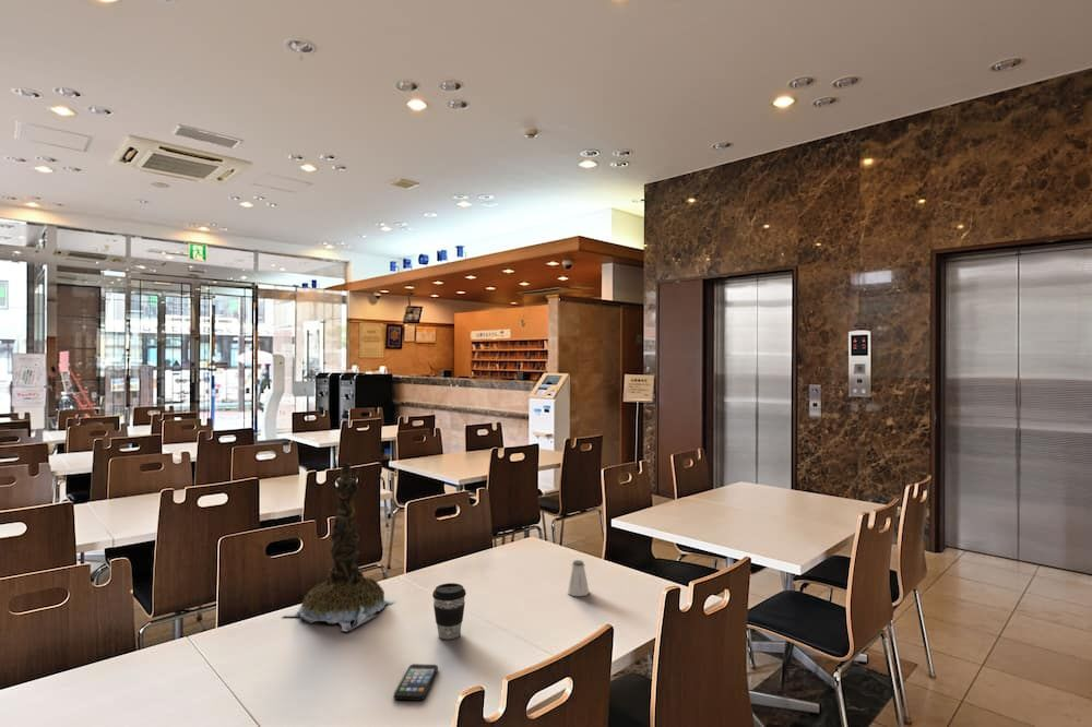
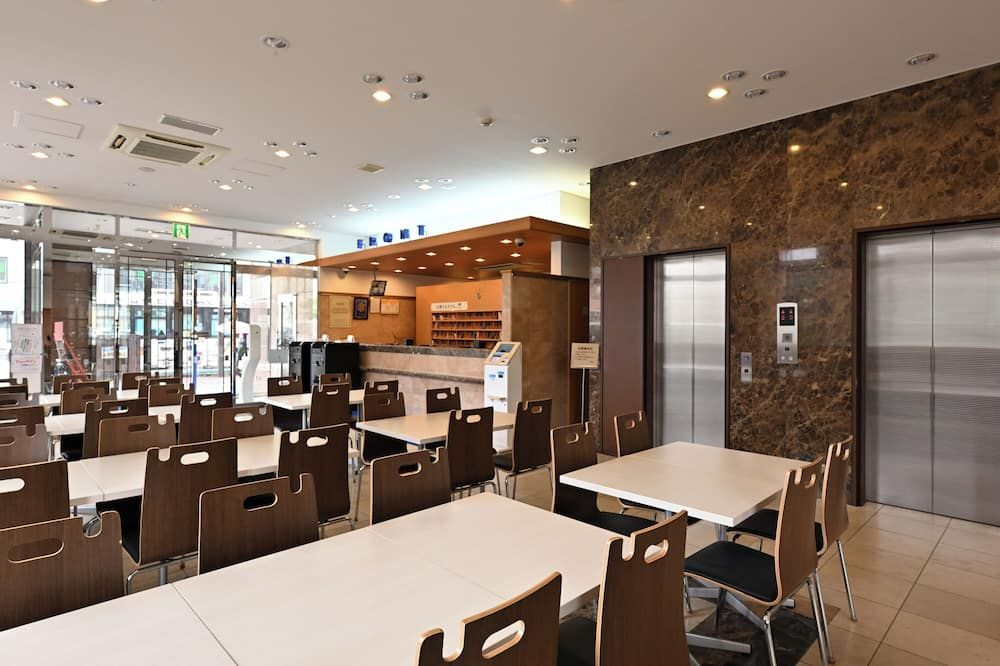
- plant [282,461,396,633]
- saltshaker [567,559,590,597]
- smartphone [393,663,439,701]
- coffee cup [431,582,467,640]
